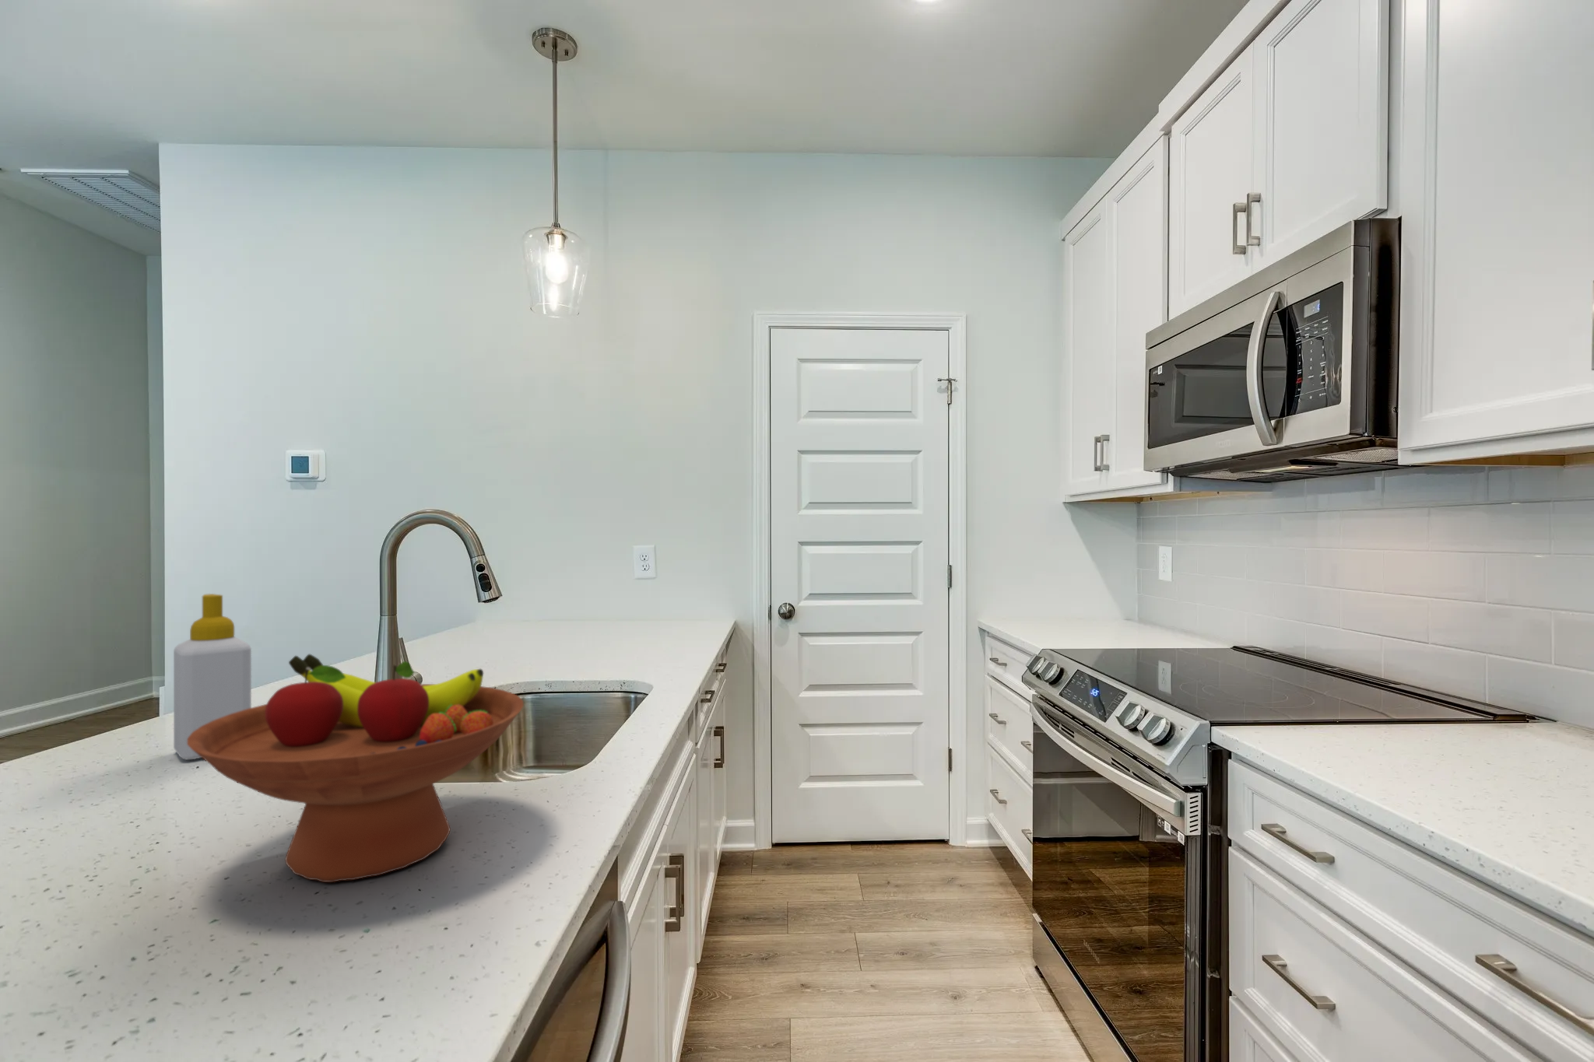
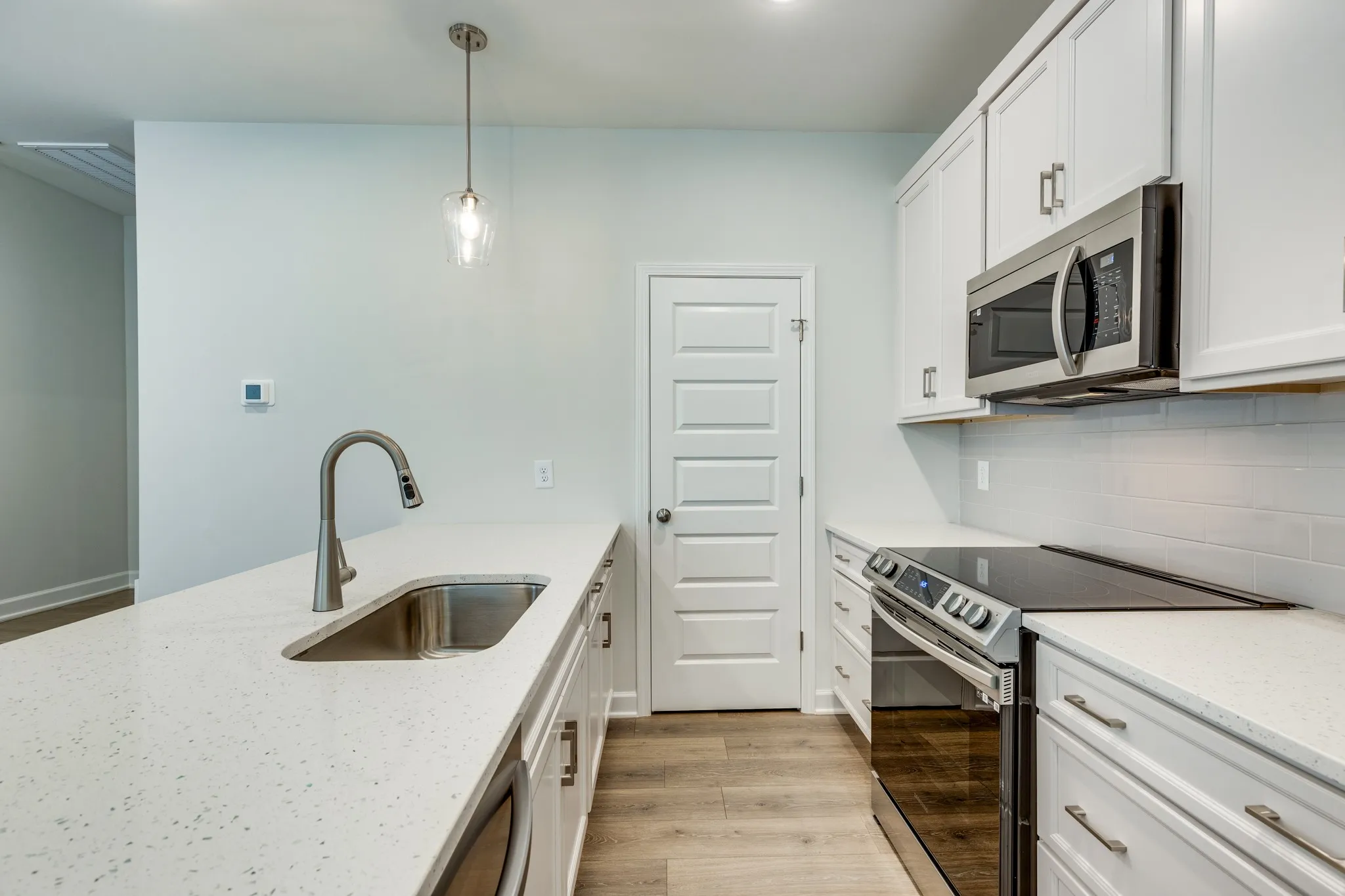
- soap bottle [173,593,252,760]
- fruit bowl [187,653,525,883]
